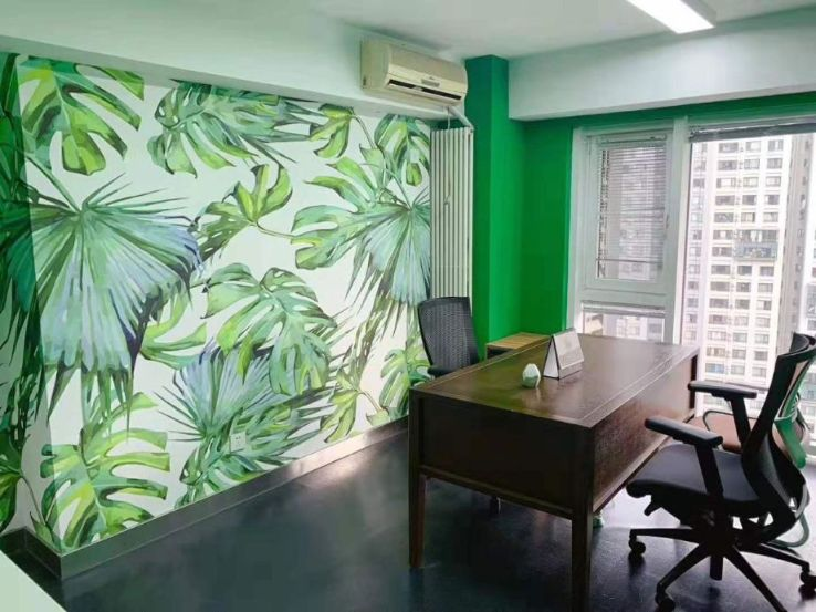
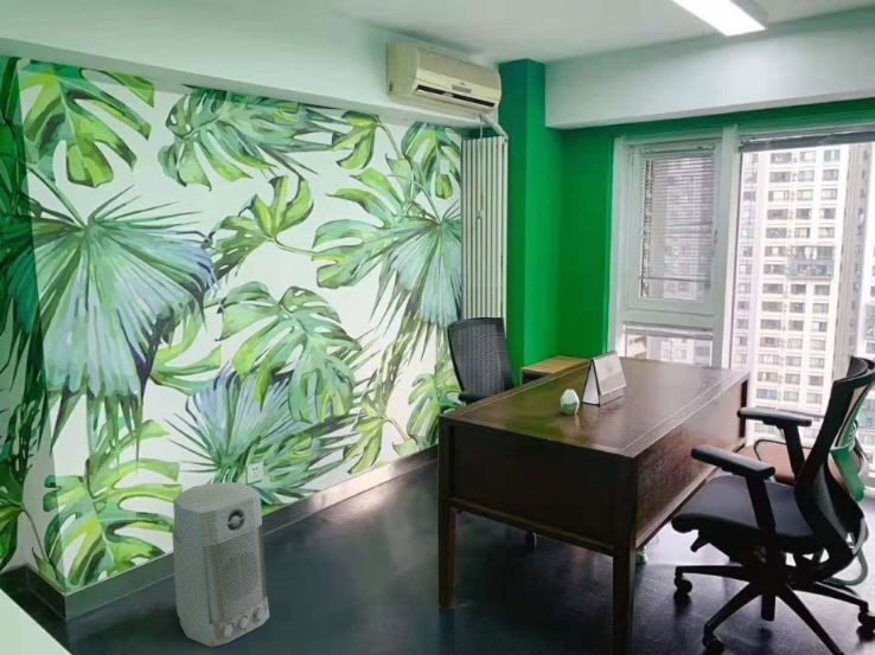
+ air purifier [171,481,270,648]
